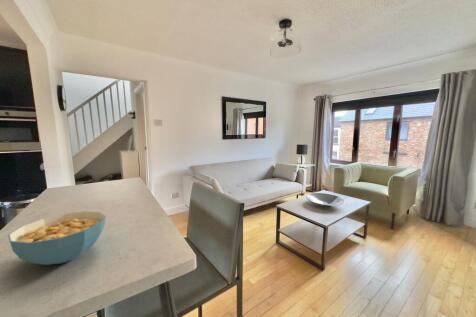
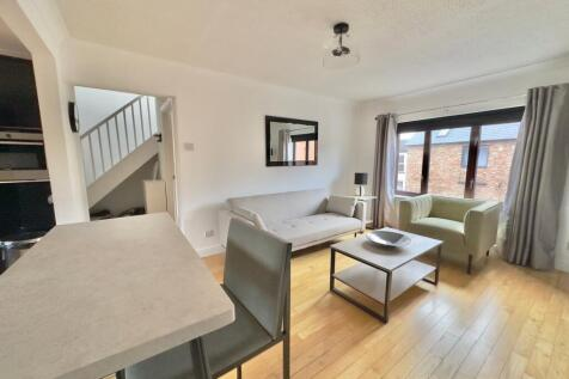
- cereal bowl [7,210,107,266]
